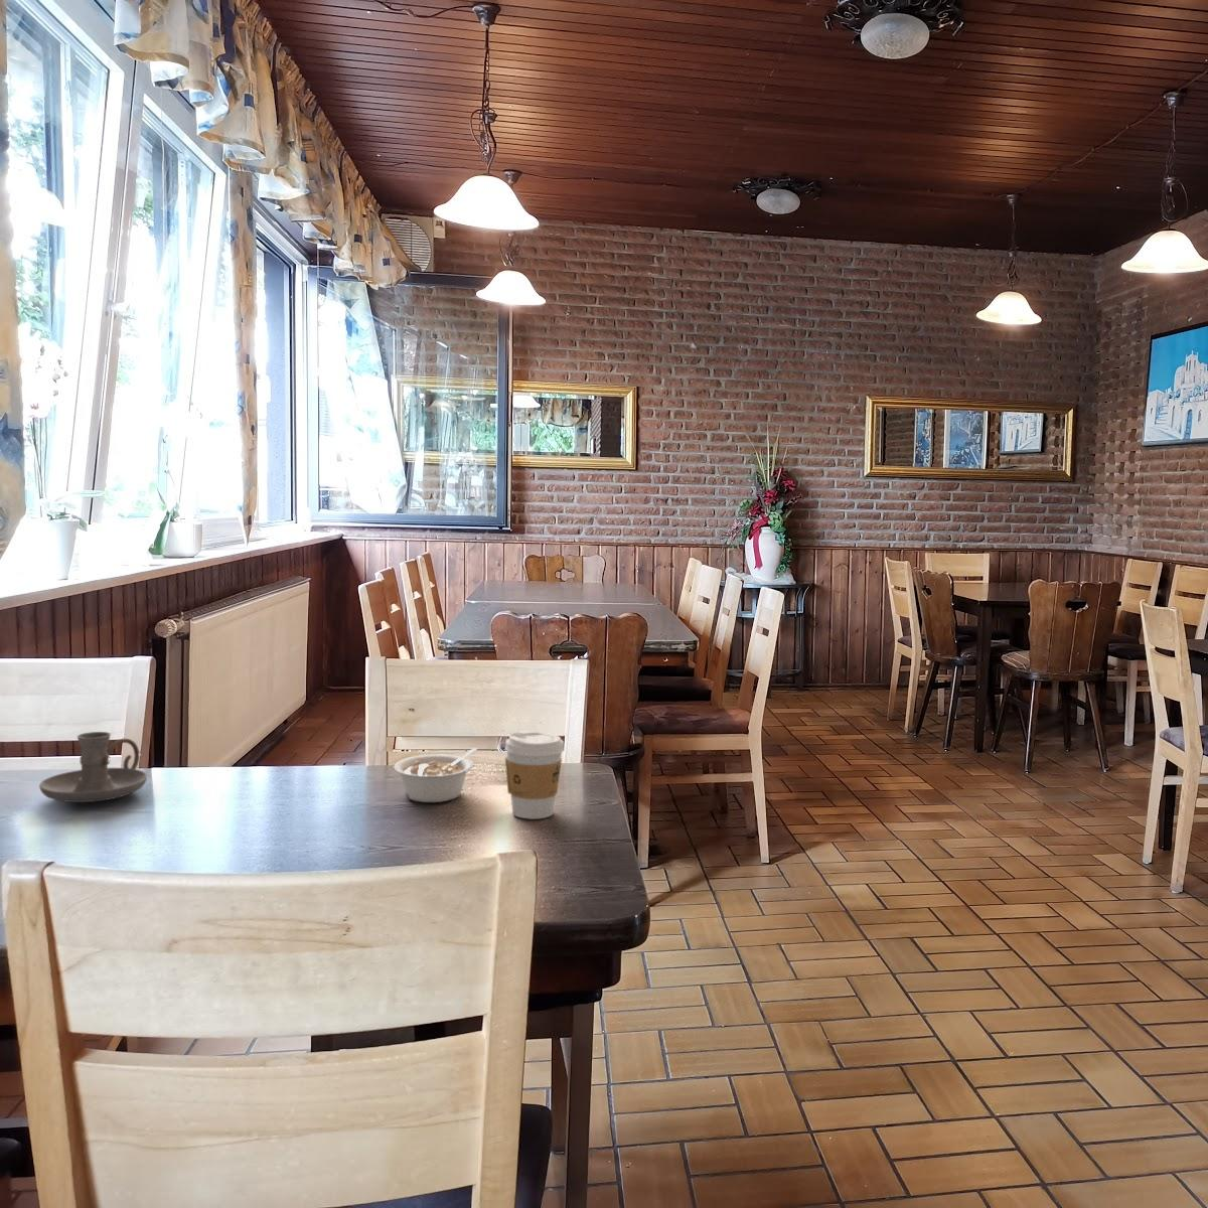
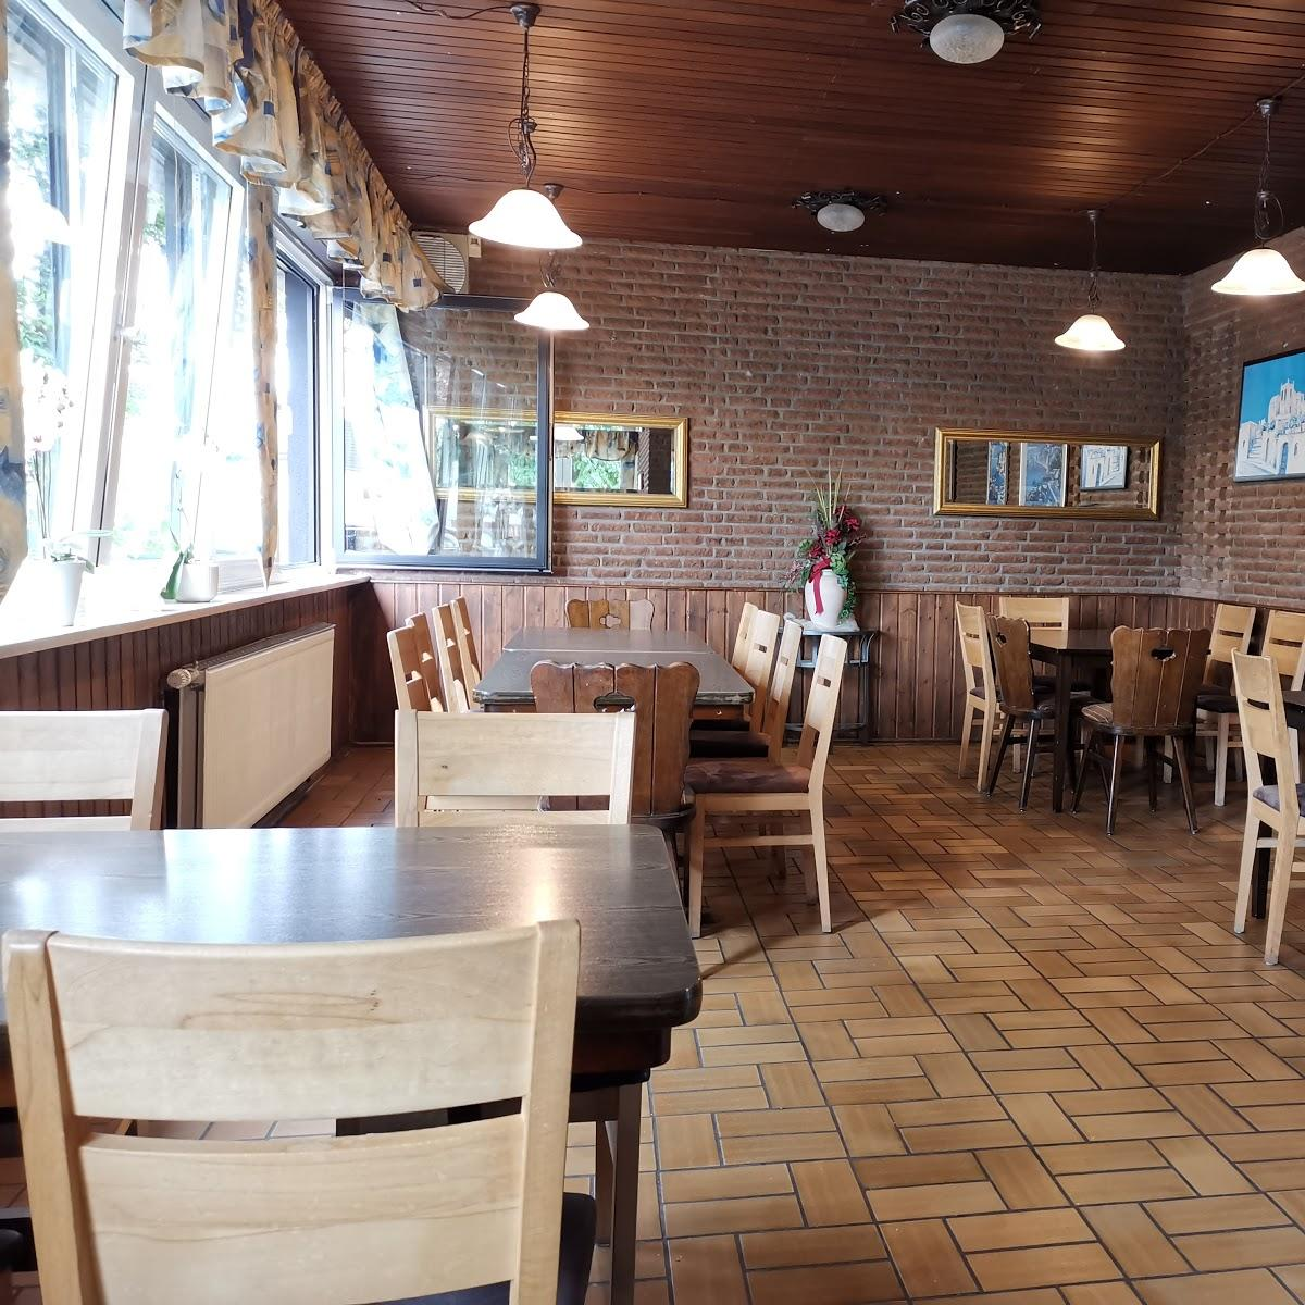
- candle holder [39,731,148,803]
- coffee cup [504,730,565,821]
- legume [393,747,478,803]
